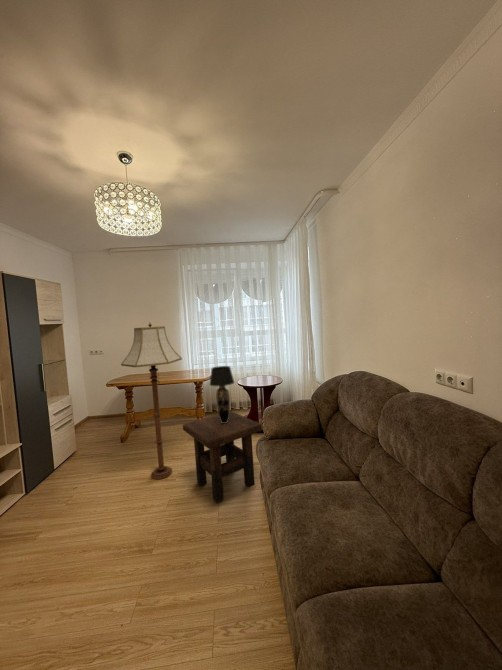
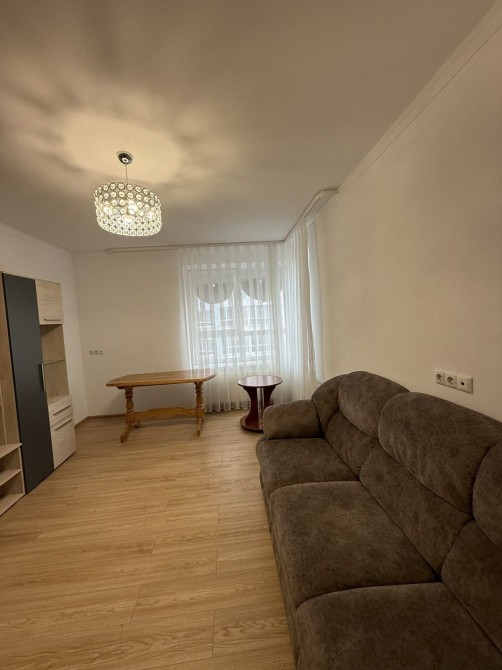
- side table [182,410,263,504]
- floor lamp [120,321,183,480]
- table lamp [208,365,235,423]
